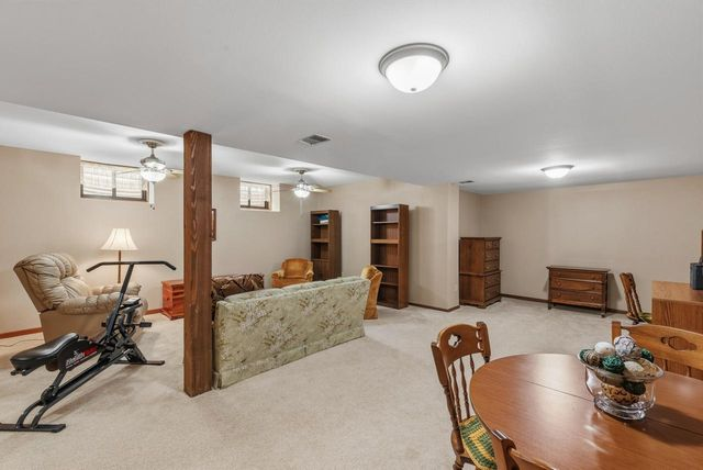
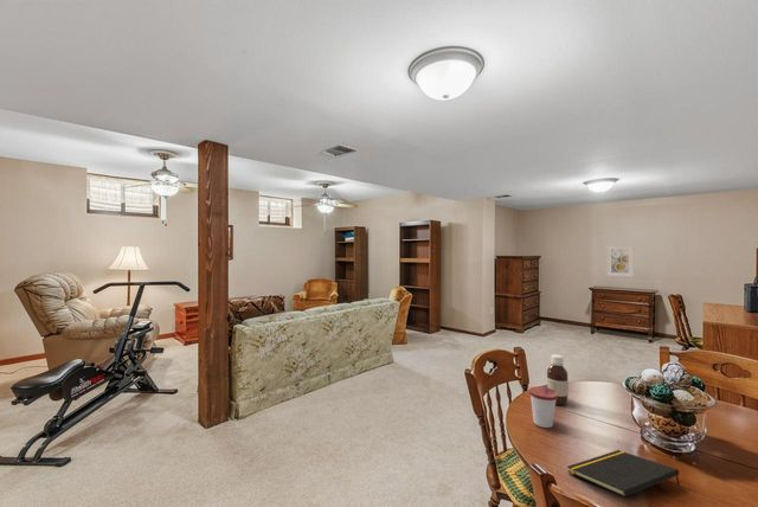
+ bottle [546,353,570,406]
+ notepad [566,449,681,498]
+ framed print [605,244,635,278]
+ cup [528,384,558,429]
